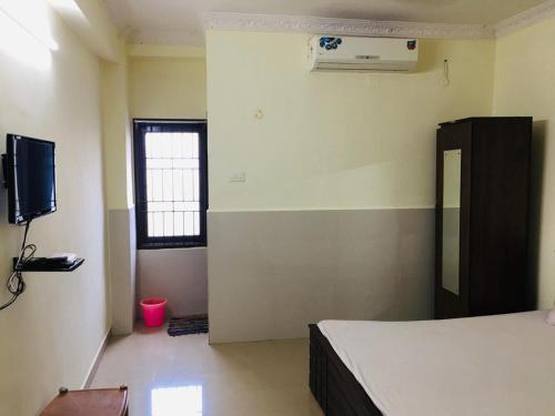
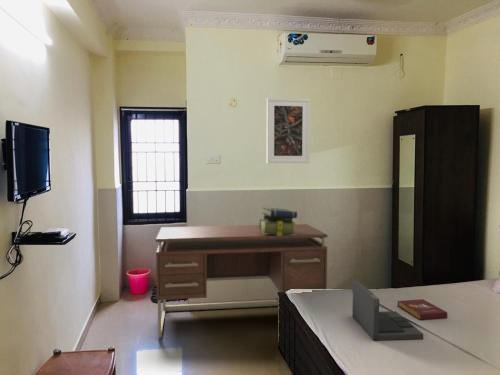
+ book [397,298,448,321]
+ desk [155,223,328,339]
+ stack of books [259,207,298,236]
+ laptop [352,280,424,341]
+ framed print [266,97,311,164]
